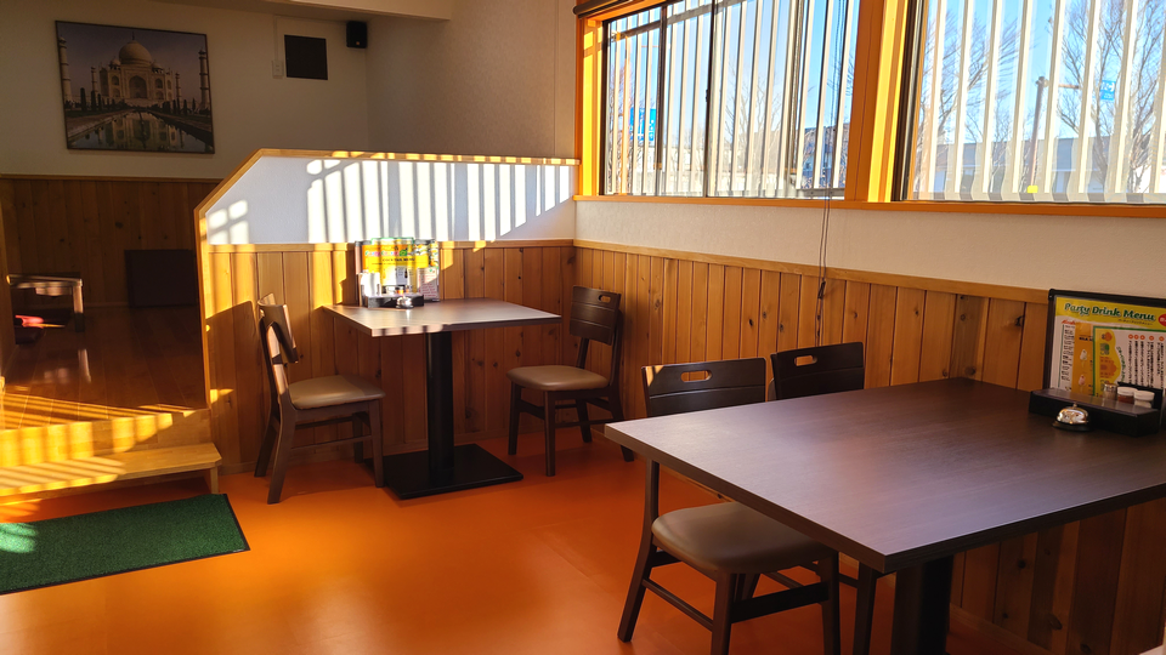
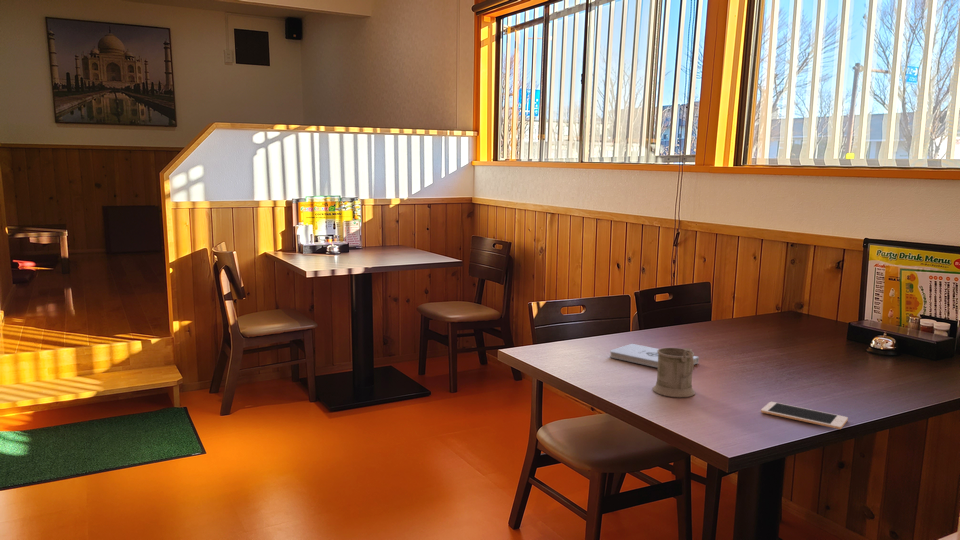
+ mug [652,347,696,398]
+ cell phone [760,401,849,430]
+ notepad [609,343,700,369]
